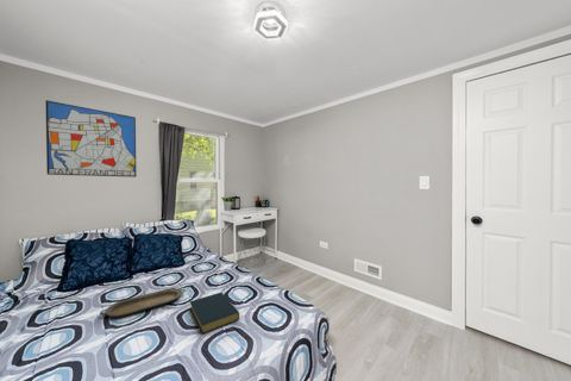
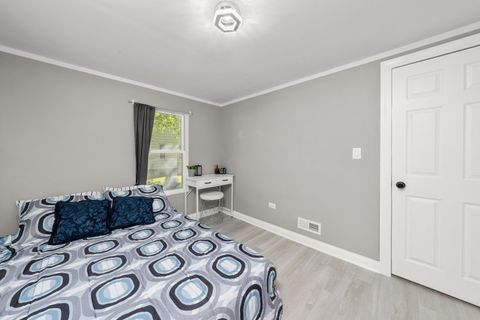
- hardback book [188,292,240,335]
- serving tray [99,287,187,318]
- wall art [44,99,138,179]
